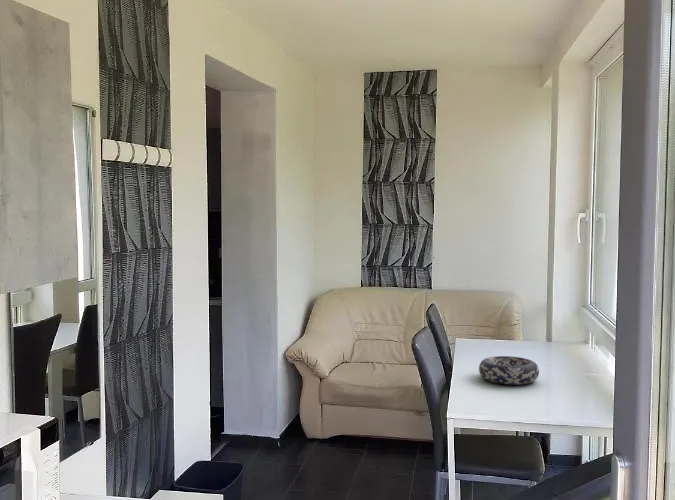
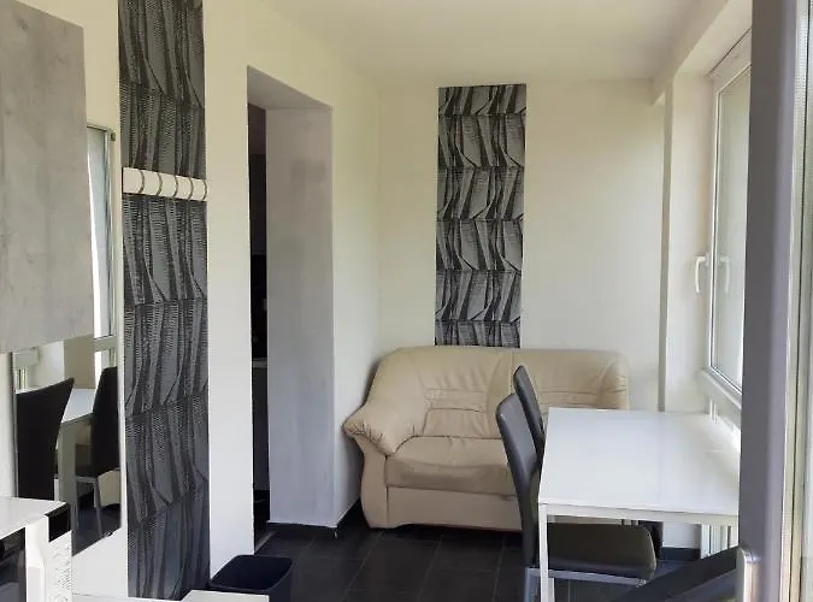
- decorative bowl [478,355,540,386]
